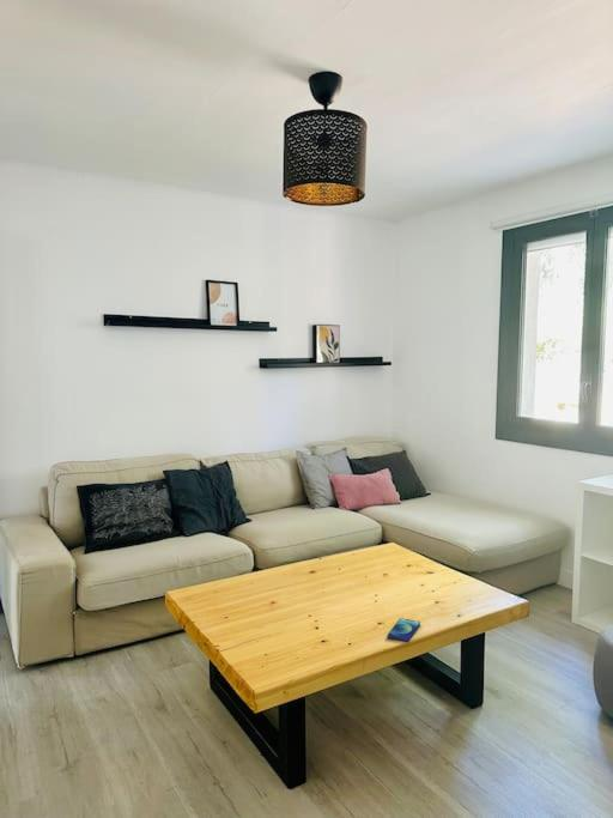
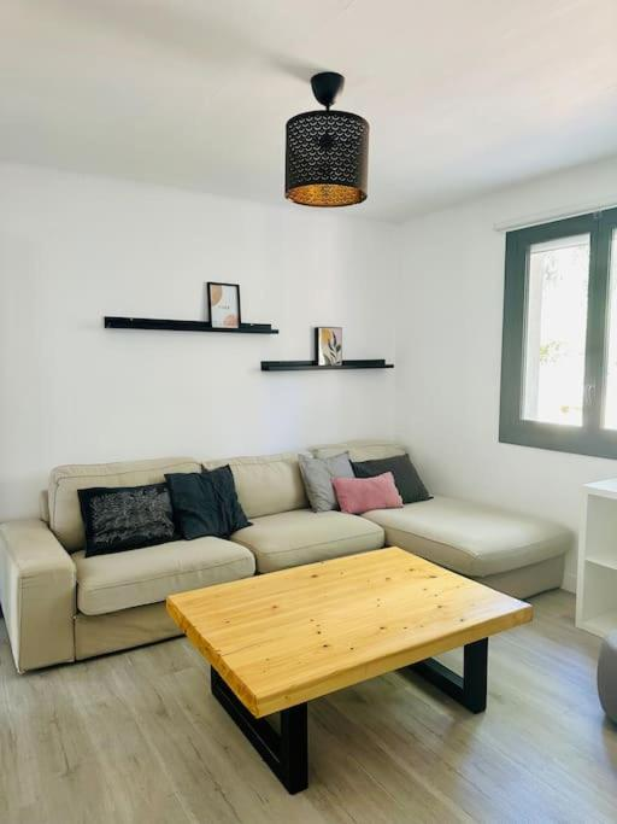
- smartphone [387,617,421,643]
